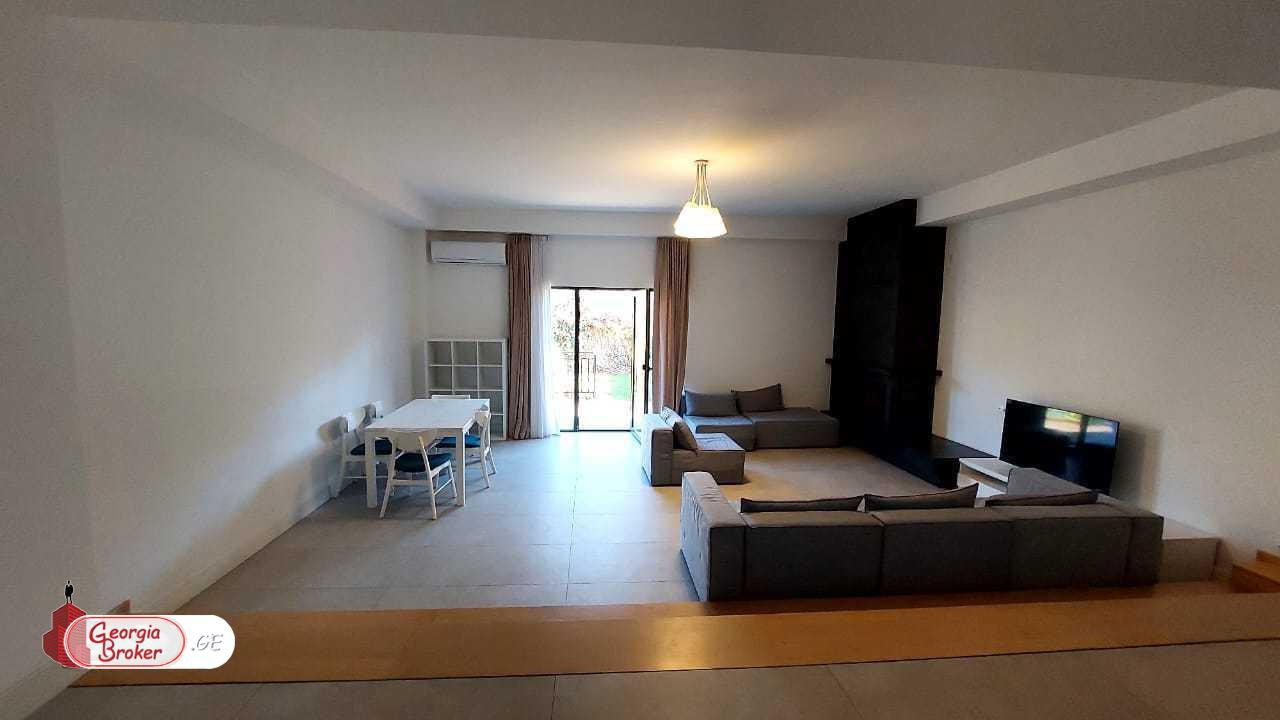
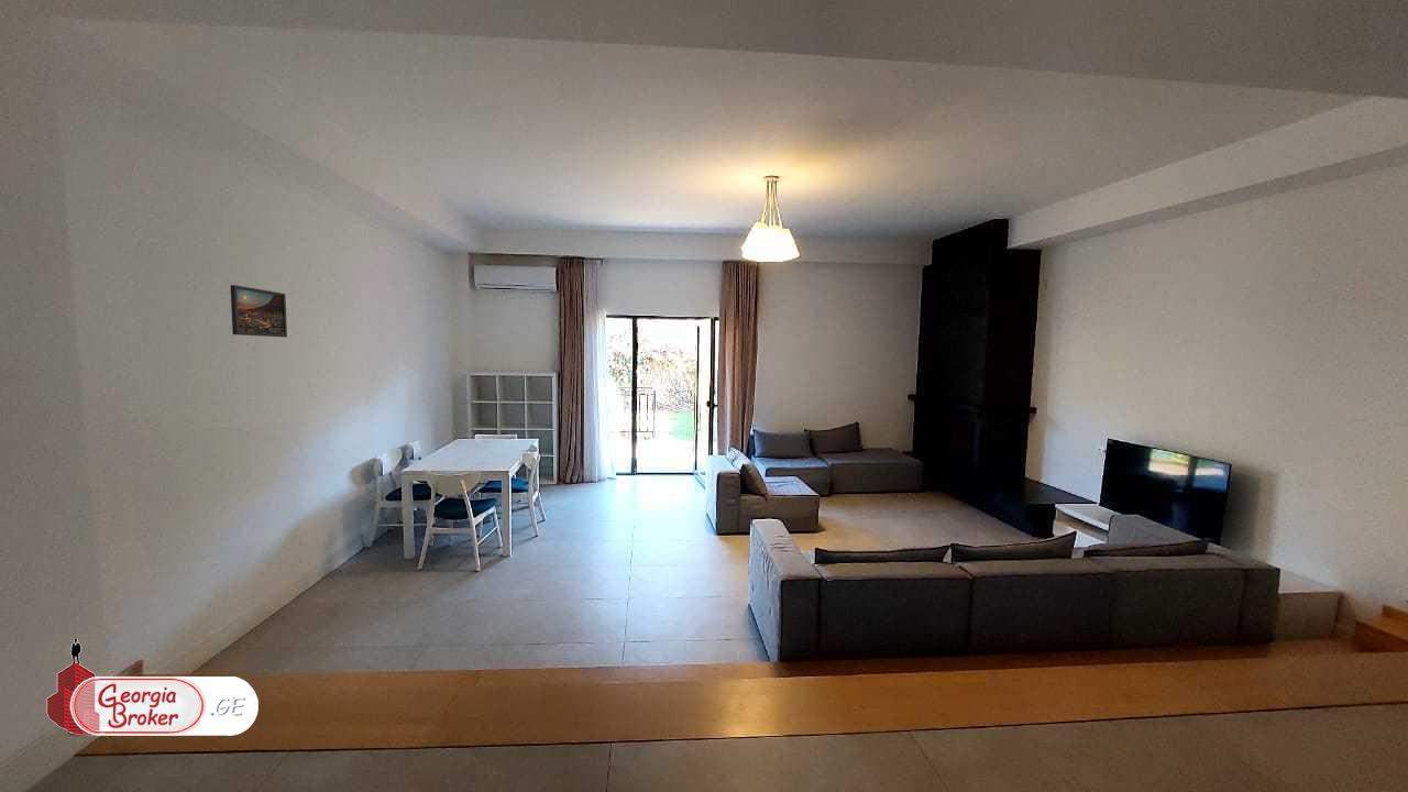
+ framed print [230,284,288,338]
